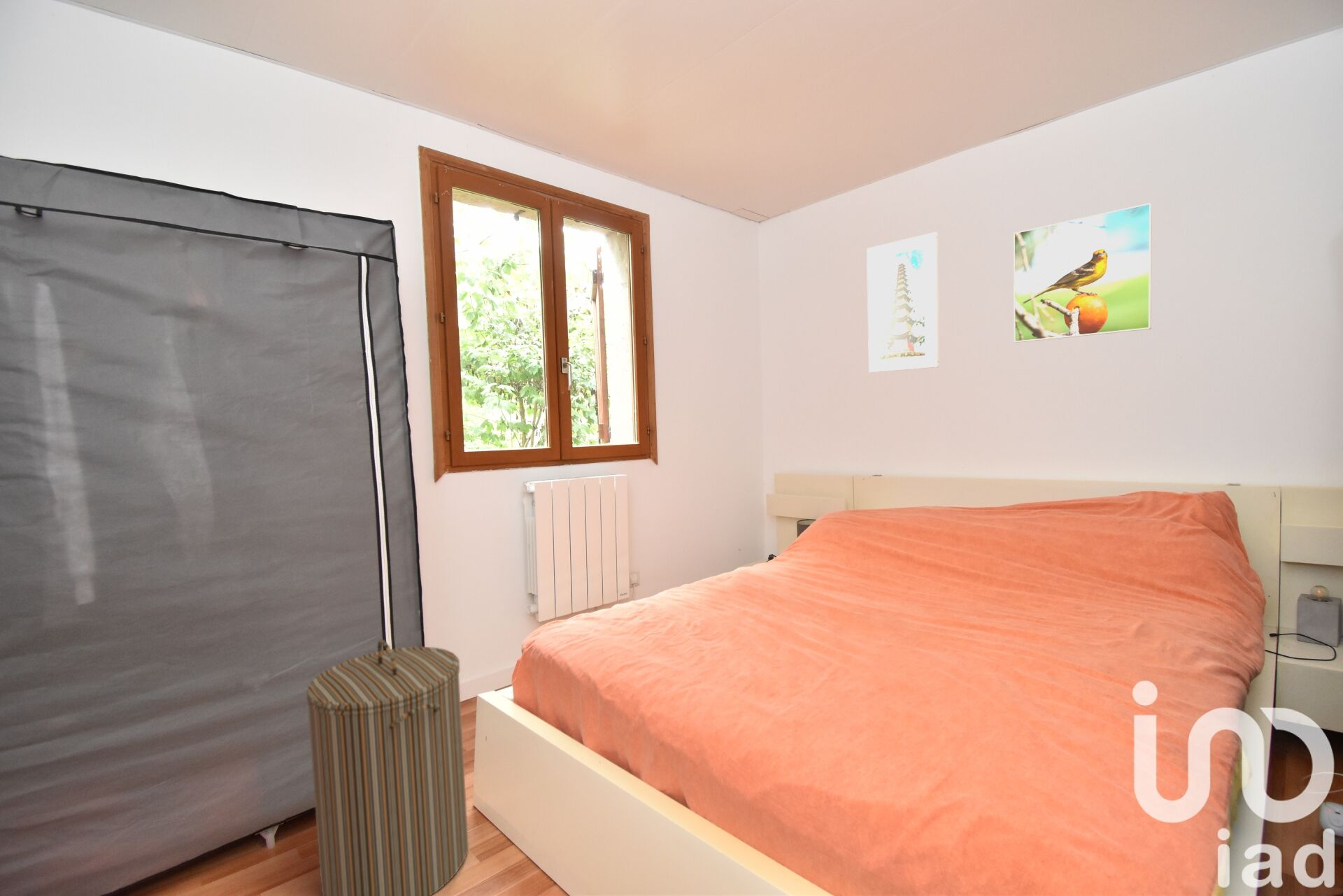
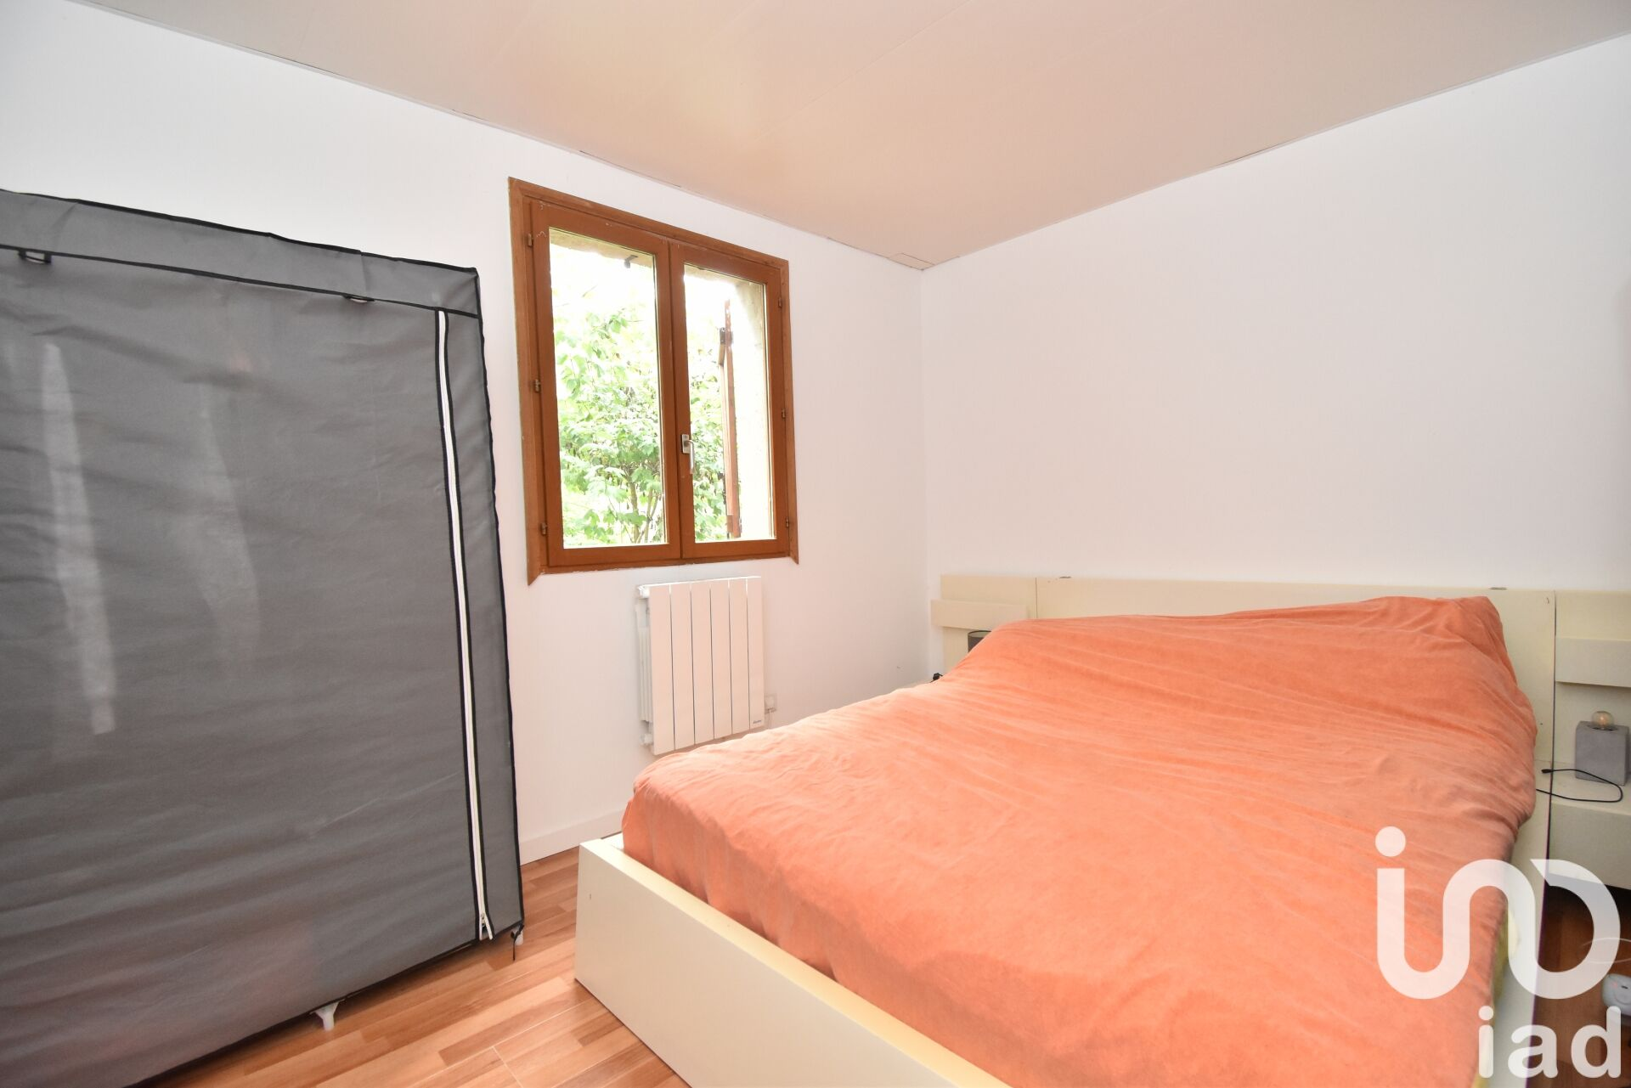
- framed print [1013,202,1153,343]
- laundry hamper [305,639,469,896]
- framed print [866,232,939,374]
